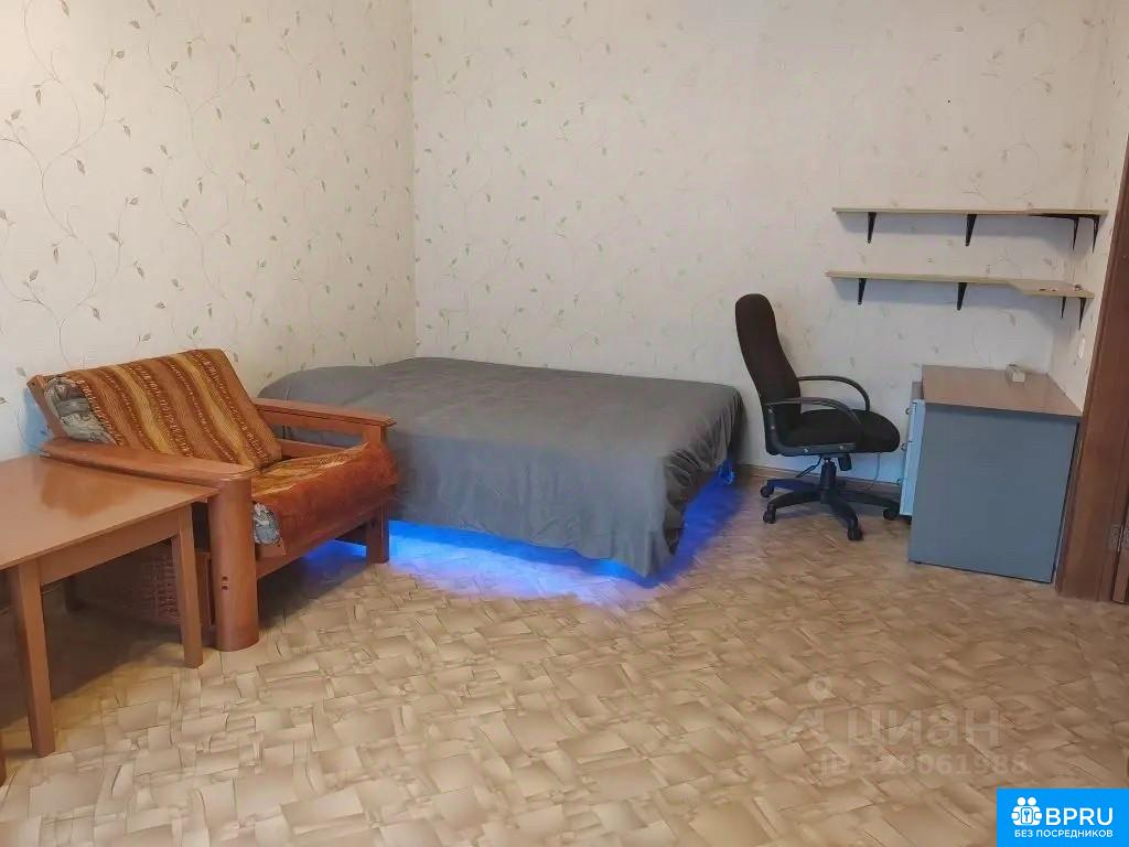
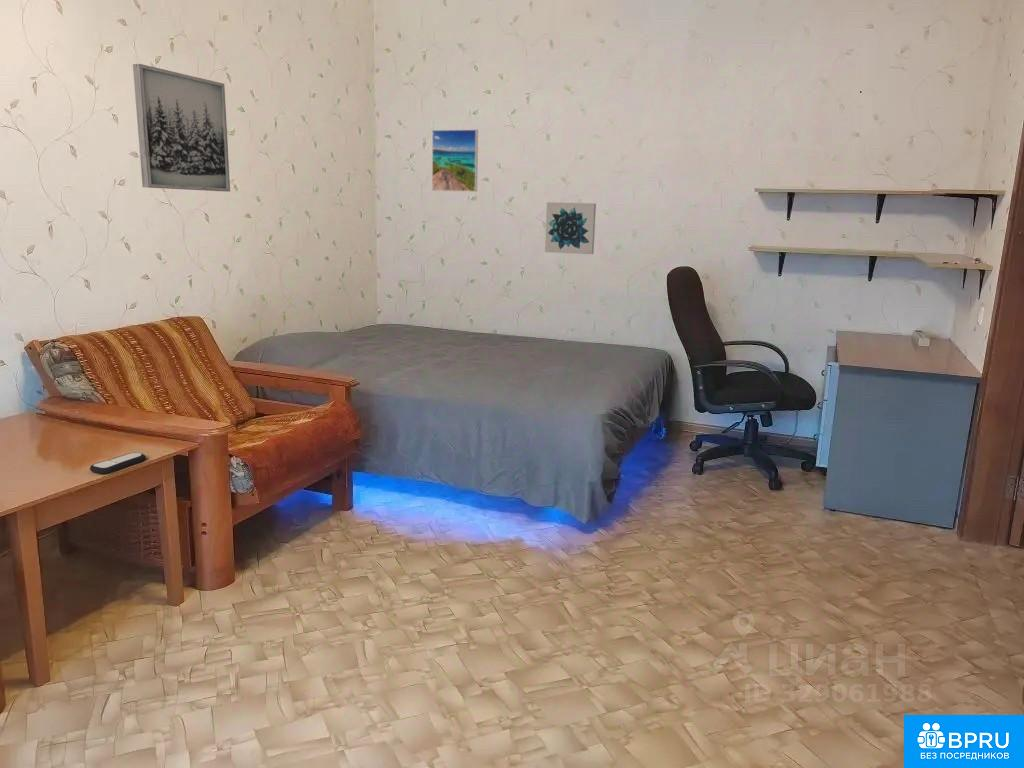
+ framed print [431,129,479,193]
+ remote control [89,452,146,475]
+ wall art [132,63,231,193]
+ wall art [544,201,597,255]
